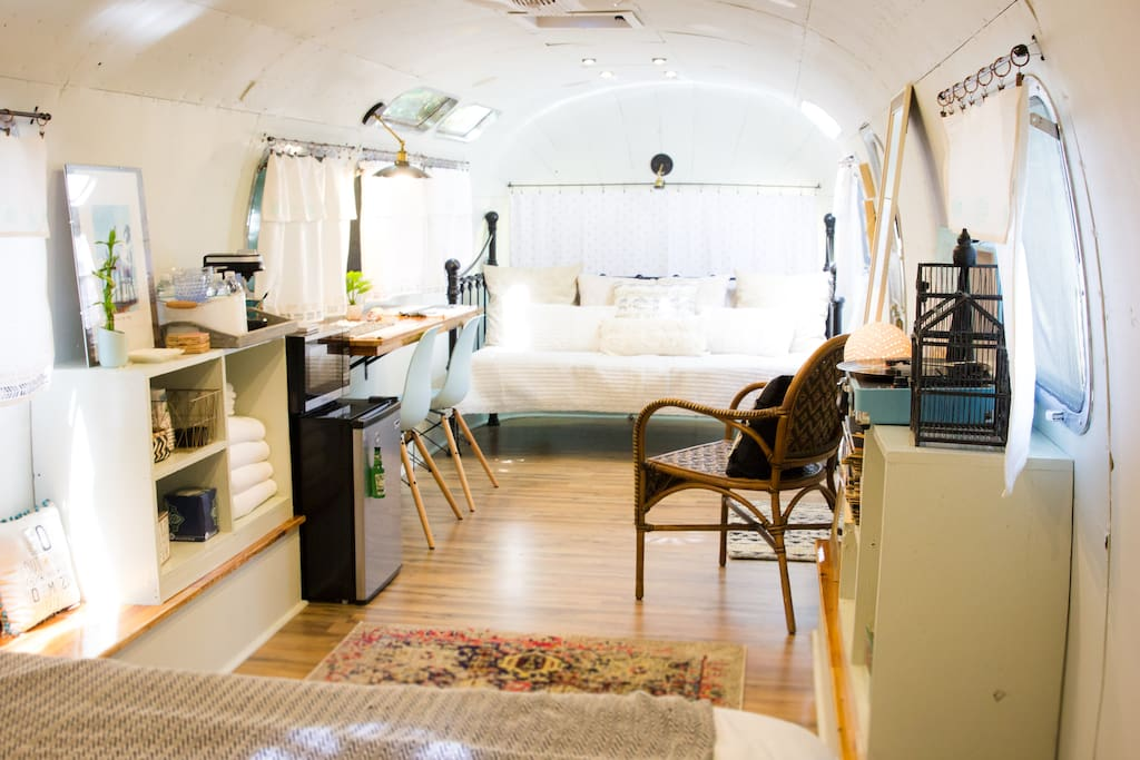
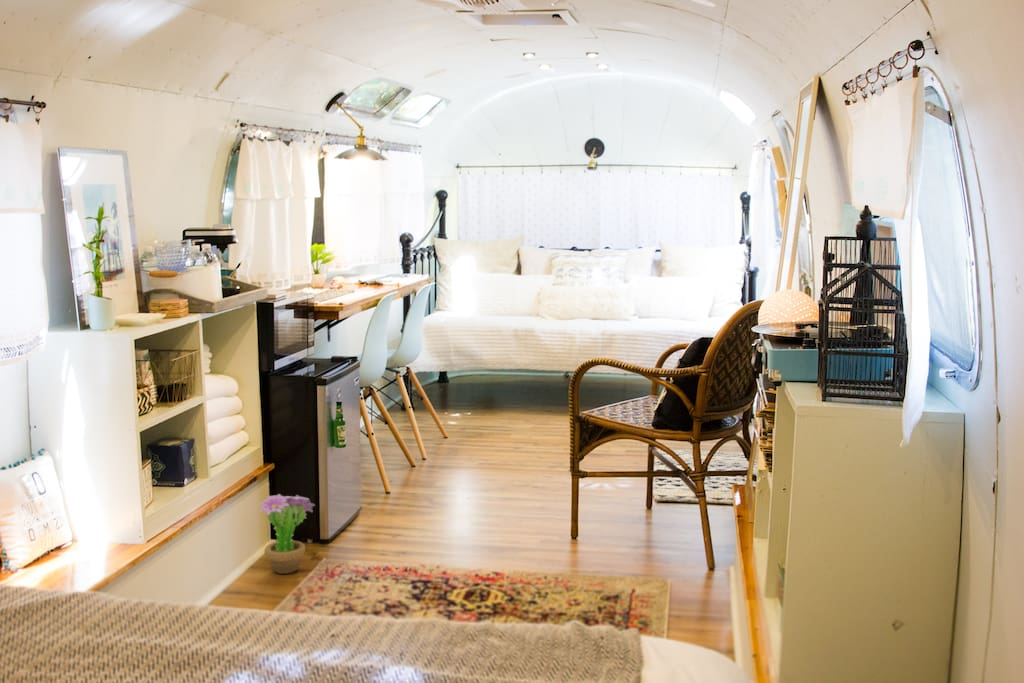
+ decorative plant [258,493,316,575]
